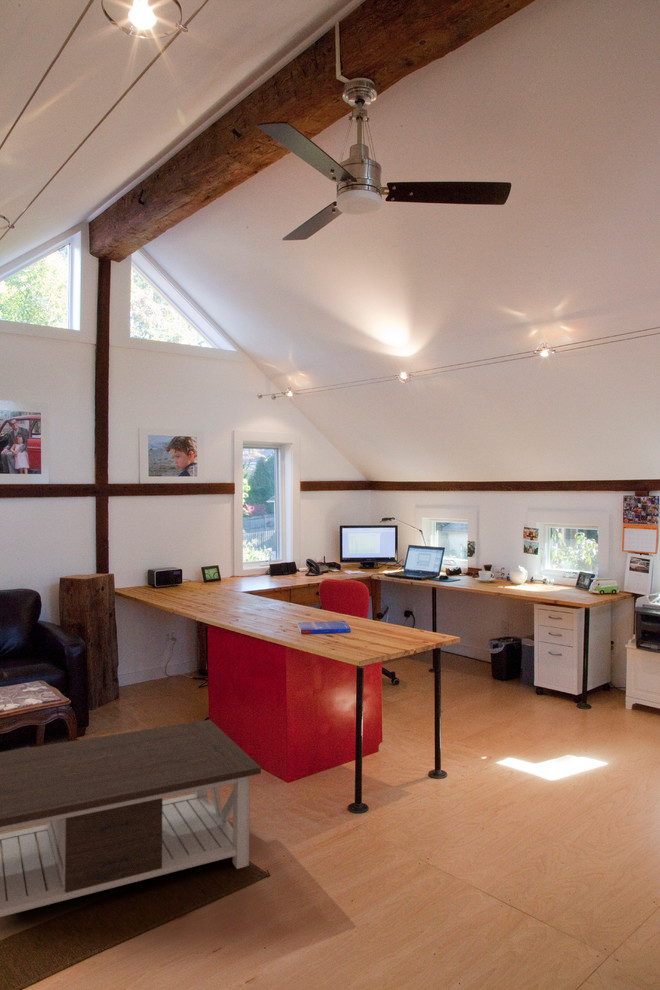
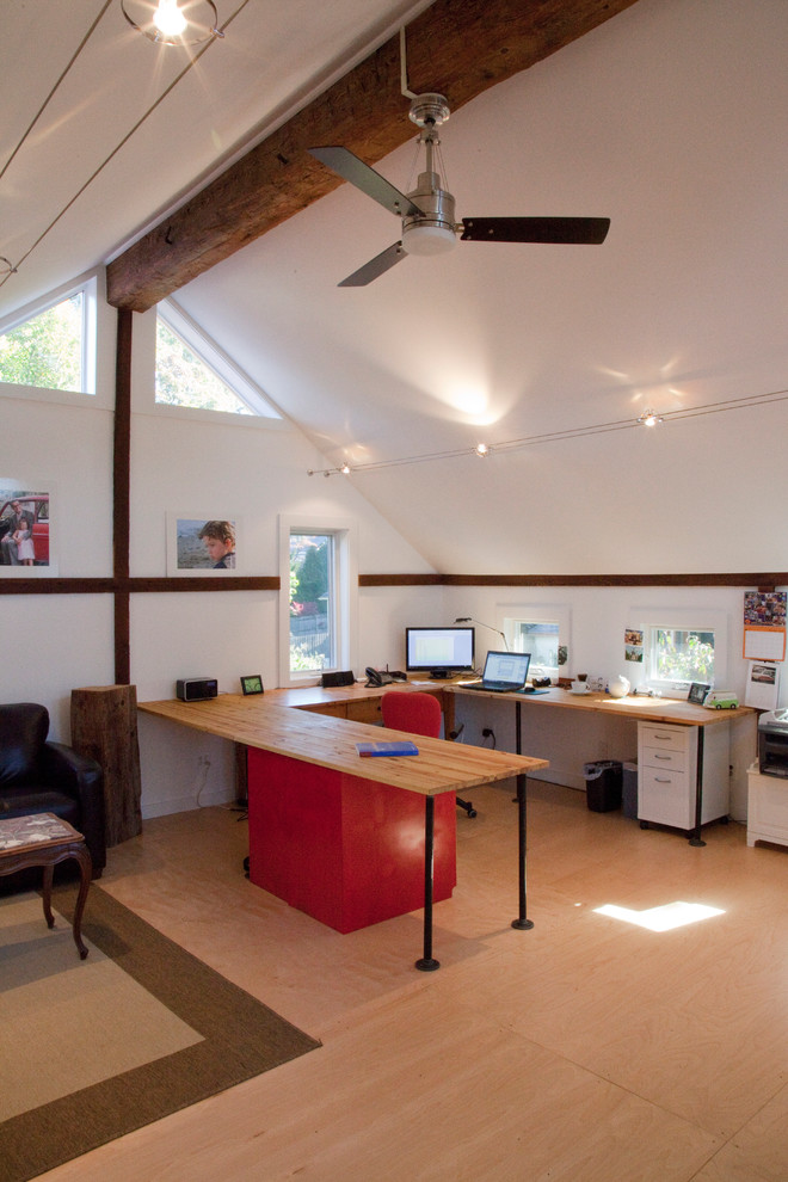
- coffee table [0,719,262,918]
